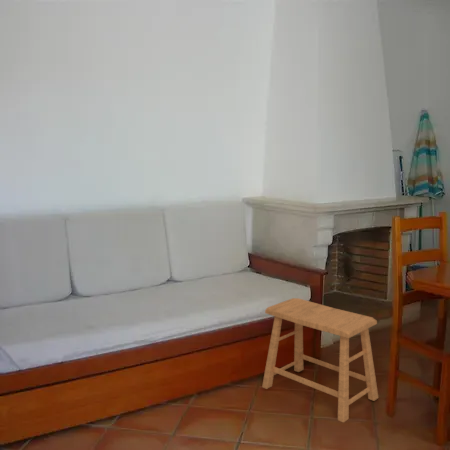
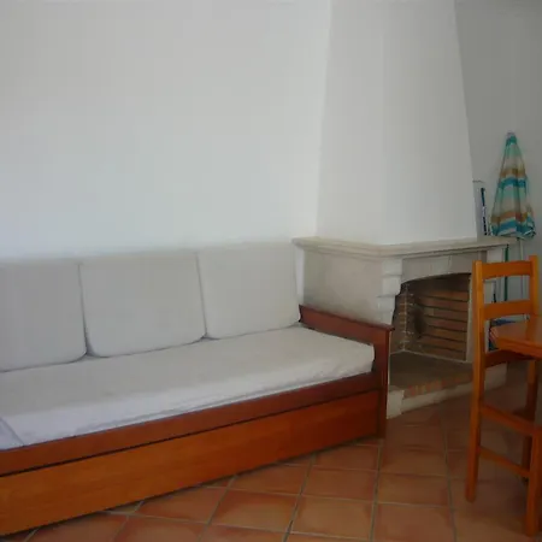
- stool [261,297,379,423]
